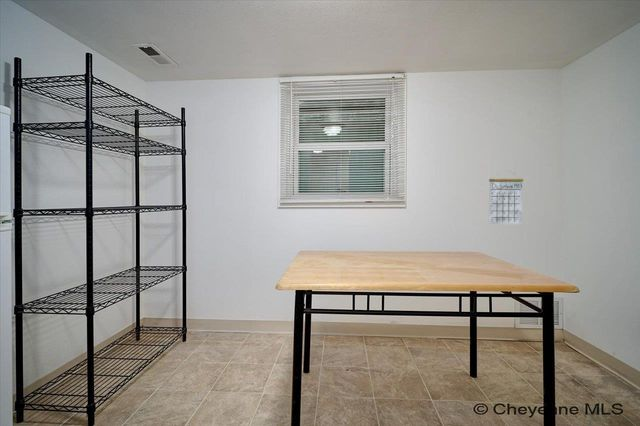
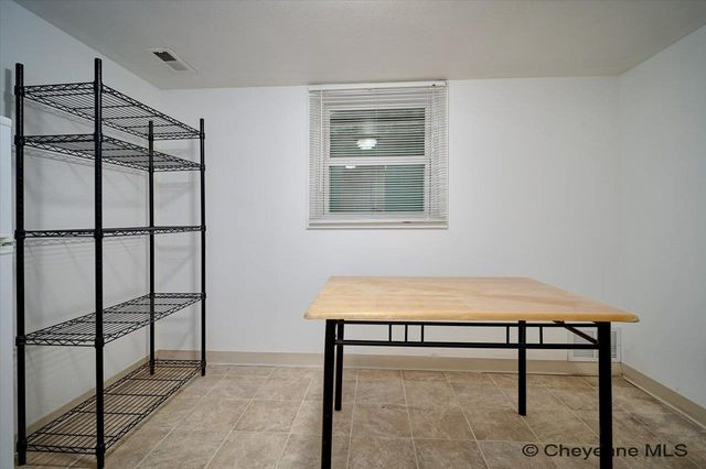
- calendar [488,170,524,225]
